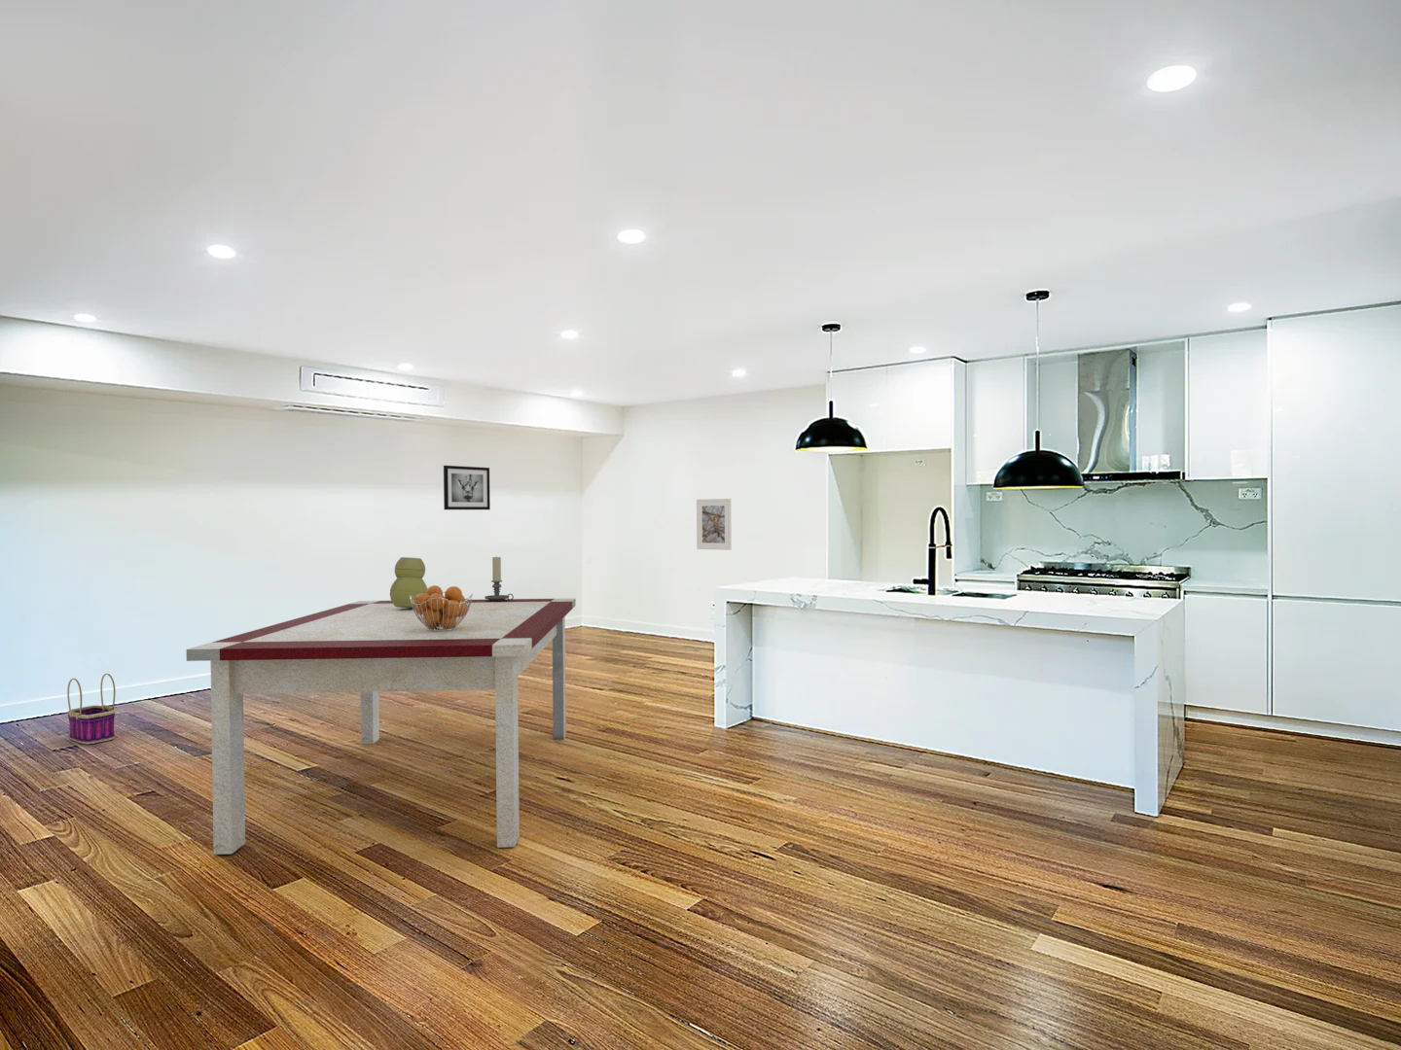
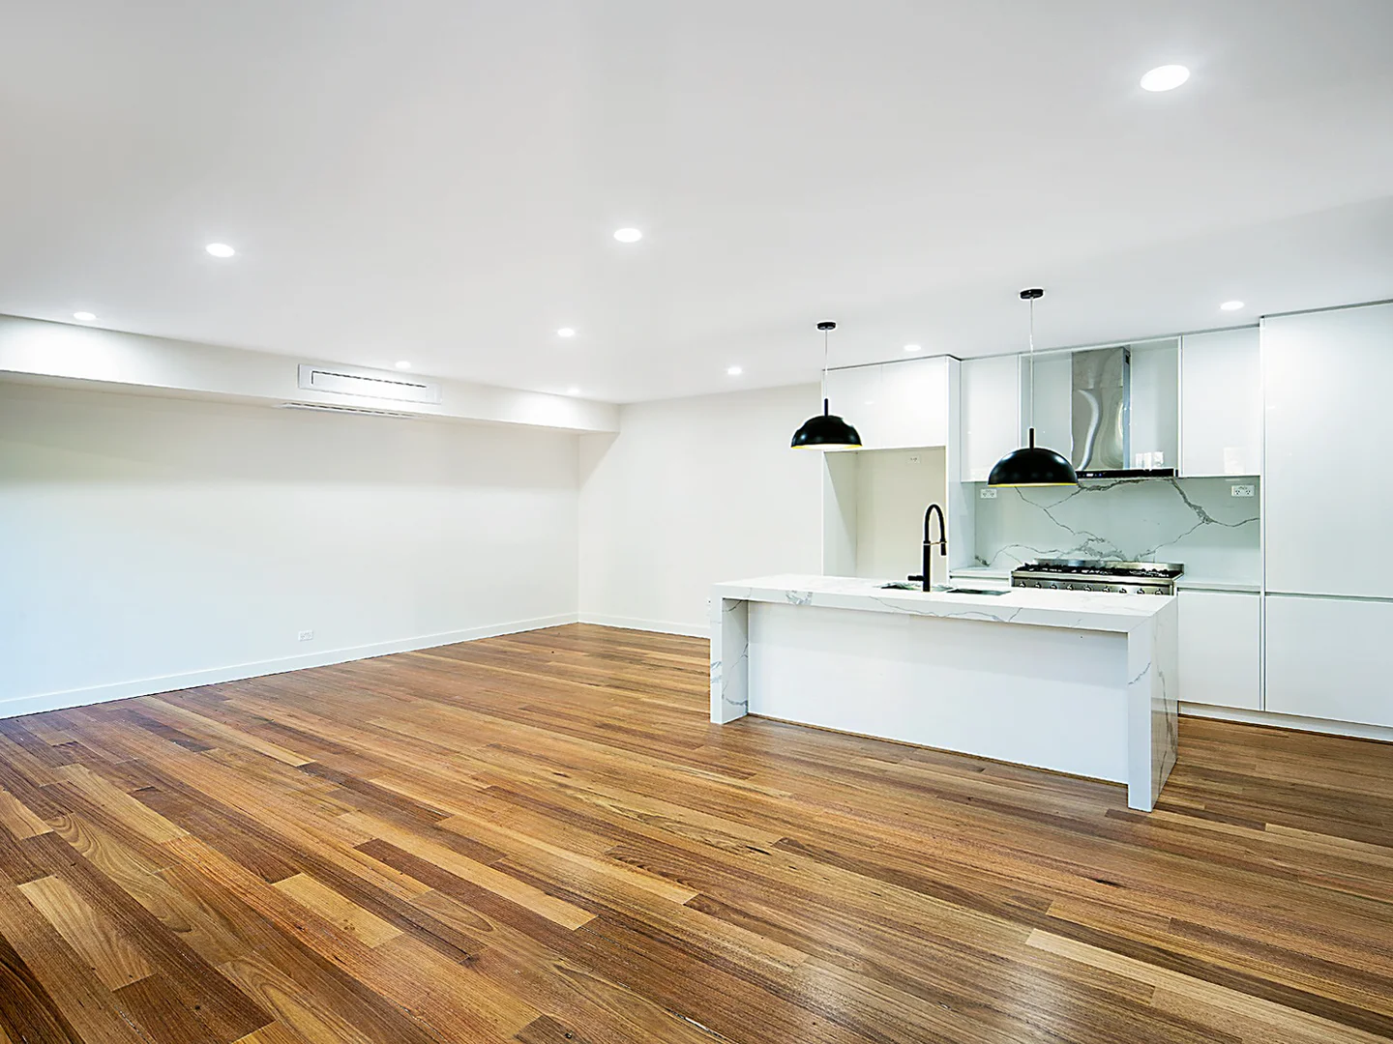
- fruit basket [409,585,473,631]
- wall art [442,464,491,511]
- dining table [185,598,577,856]
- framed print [696,497,732,551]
- basket [66,673,117,744]
- vase [389,556,428,609]
- candle holder [483,555,515,601]
